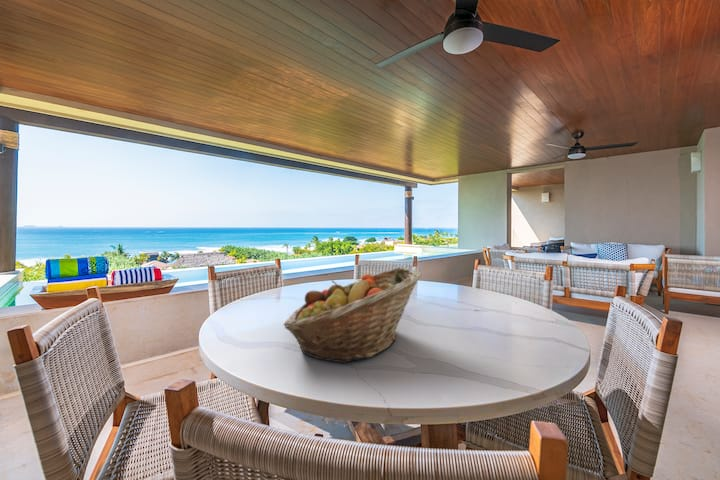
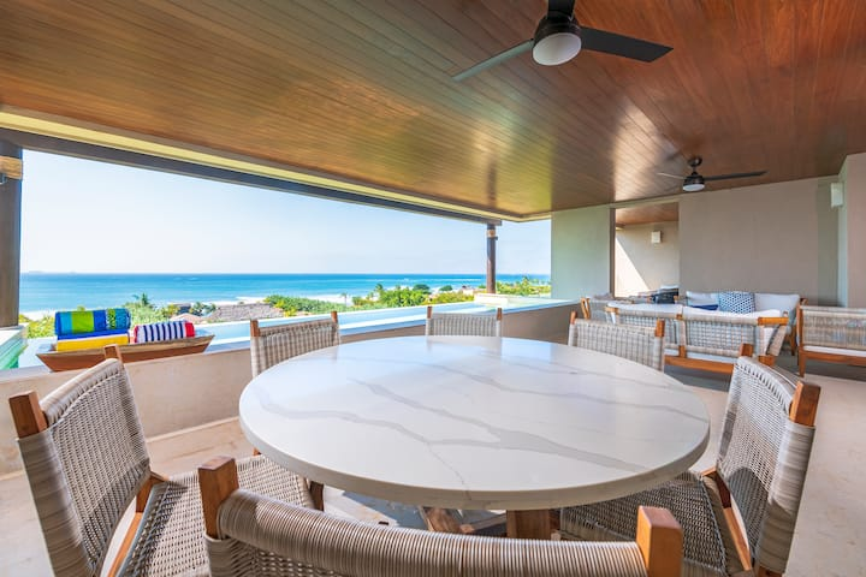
- fruit basket [282,267,423,365]
